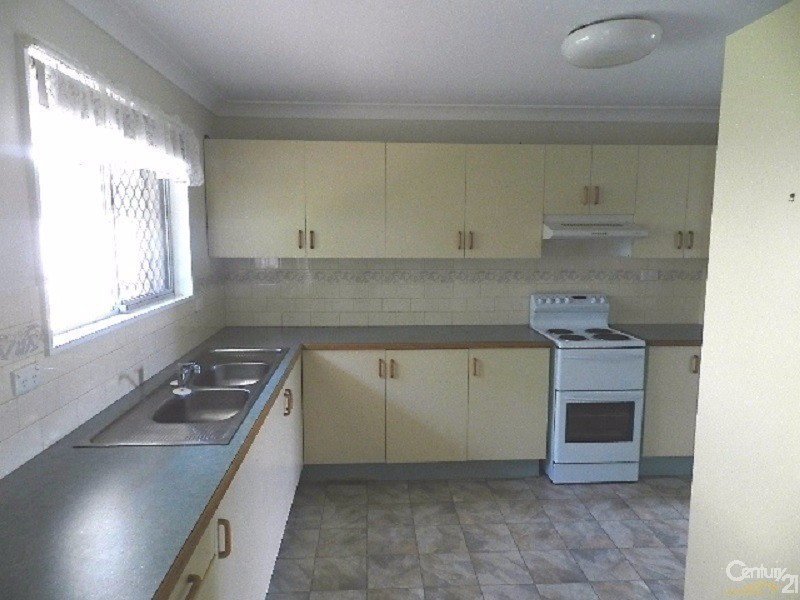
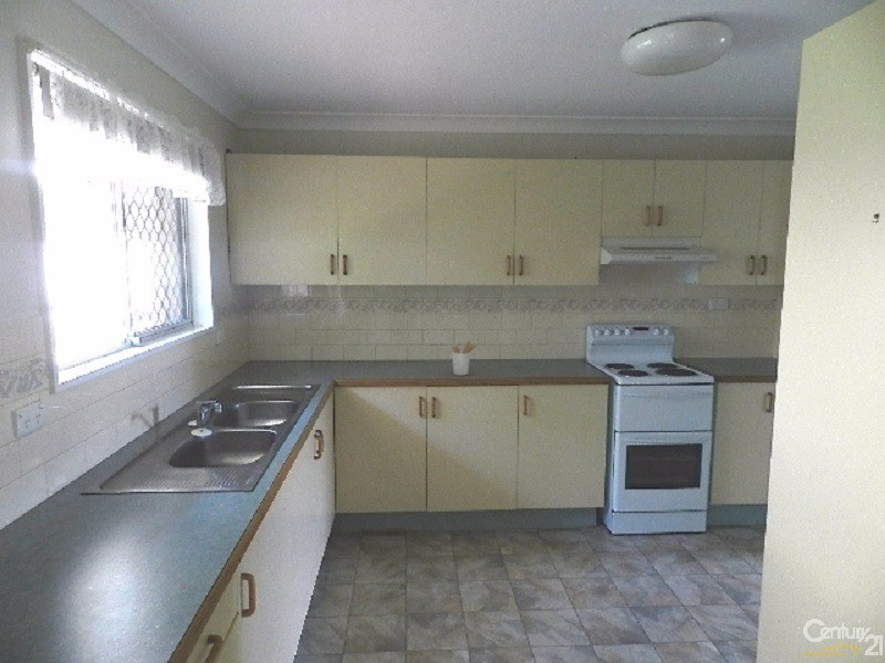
+ utensil holder [451,339,478,377]
